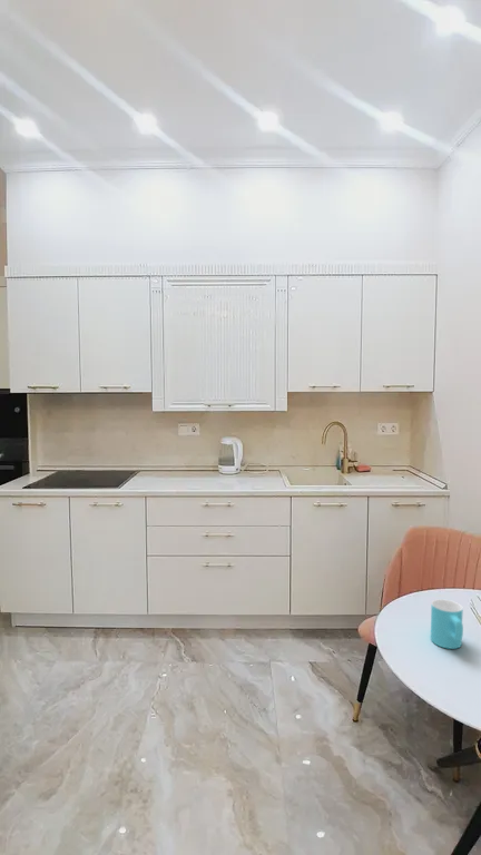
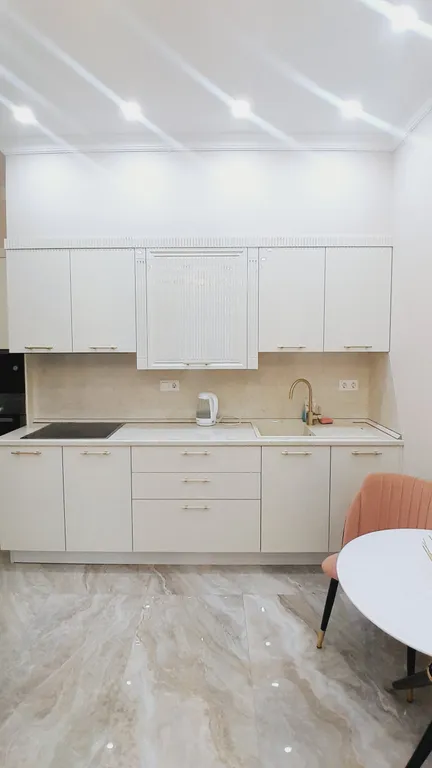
- cup [430,598,464,650]
